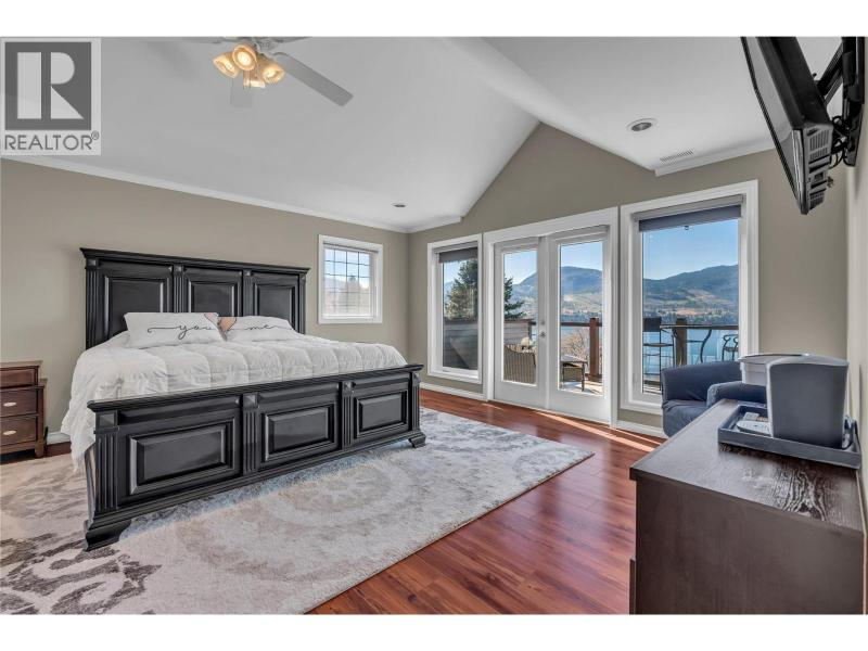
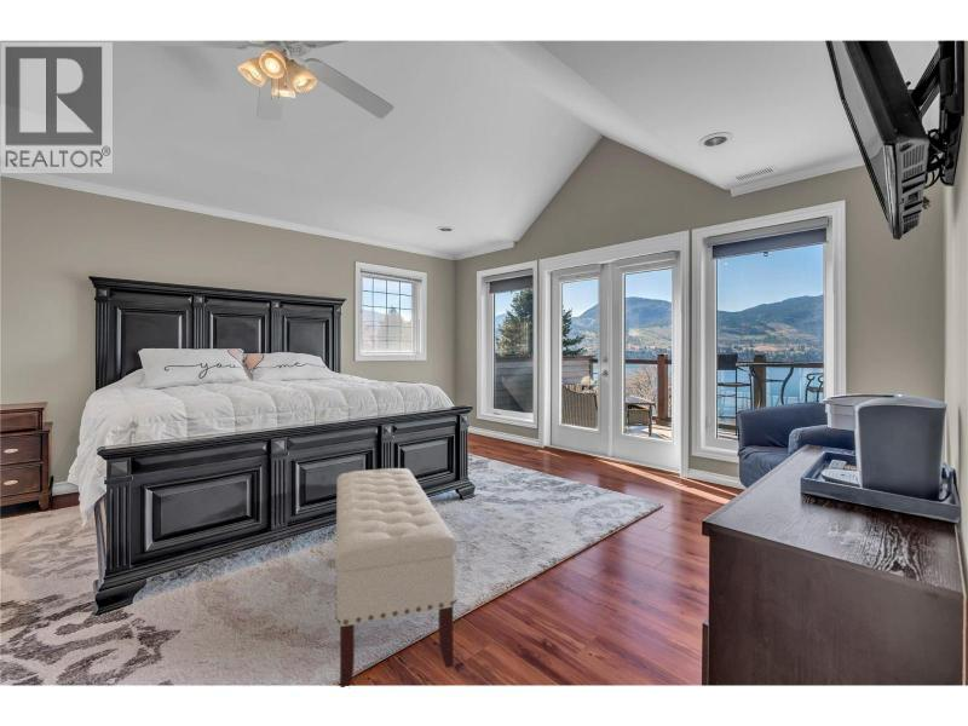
+ bench [334,467,459,688]
